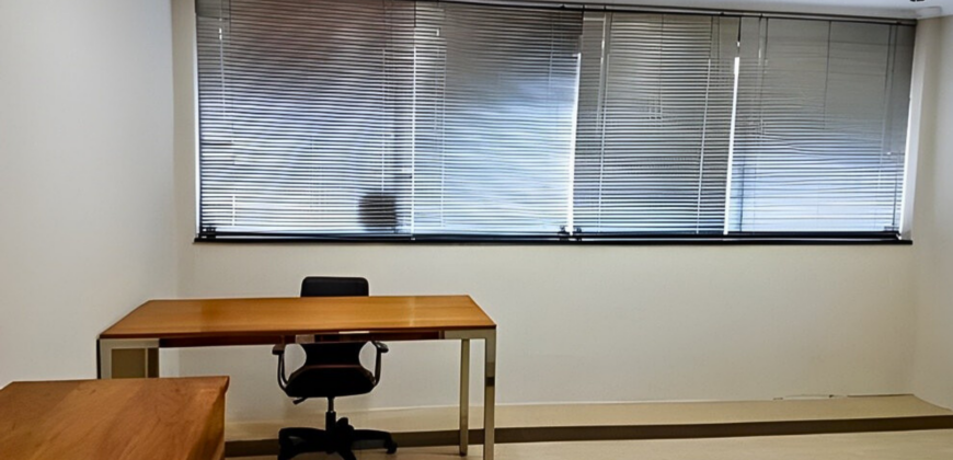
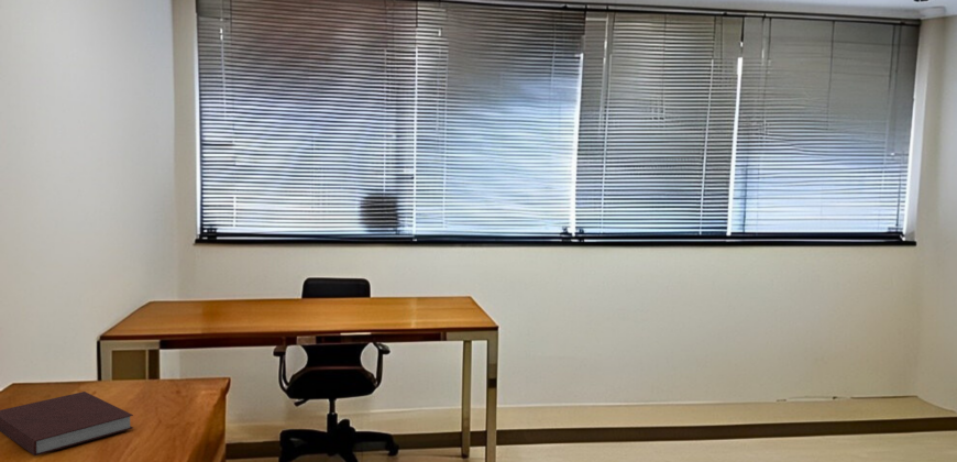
+ notebook [0,391,134,457]
